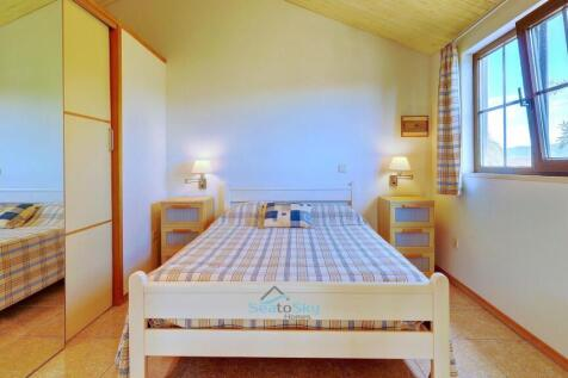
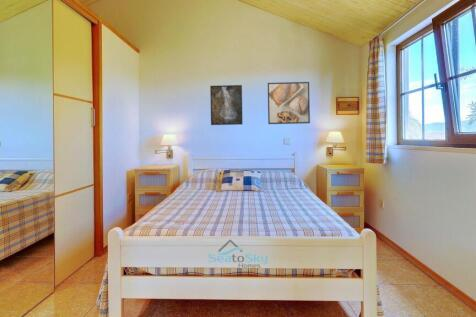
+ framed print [267,81,311,125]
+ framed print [209,84,243,126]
